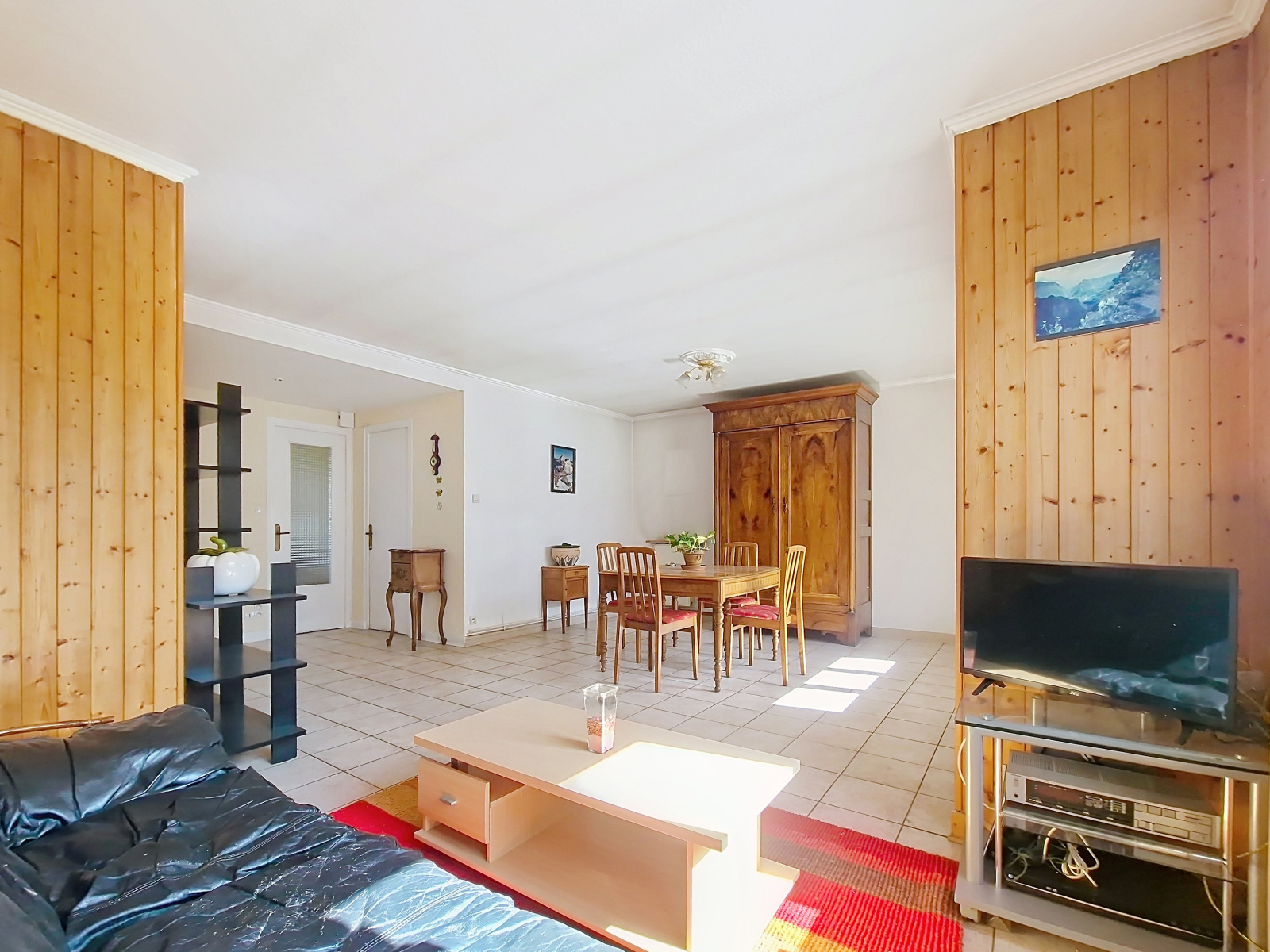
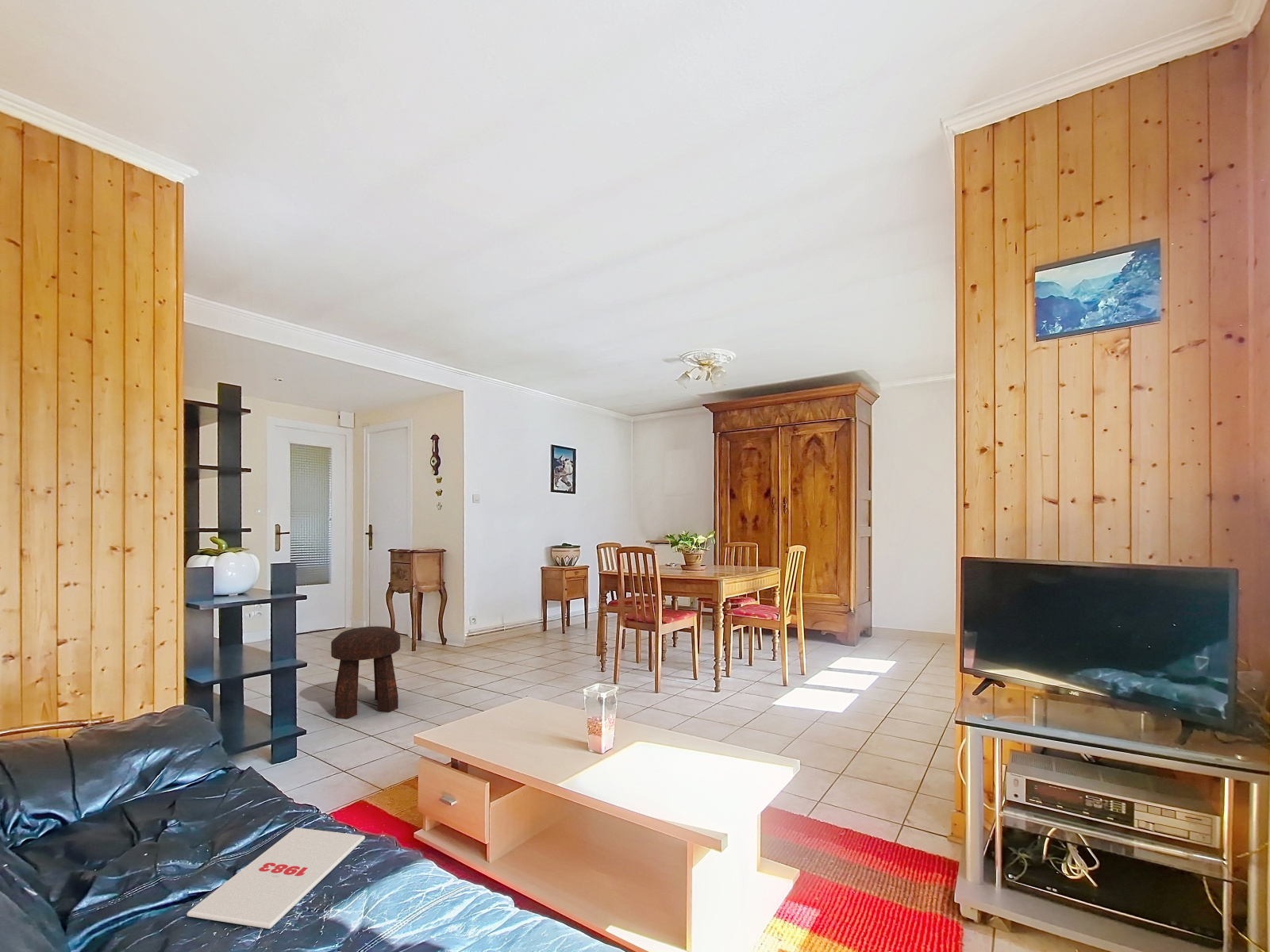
+ magazine [187,827,366,930]
+ stool [330,625,401,720]
